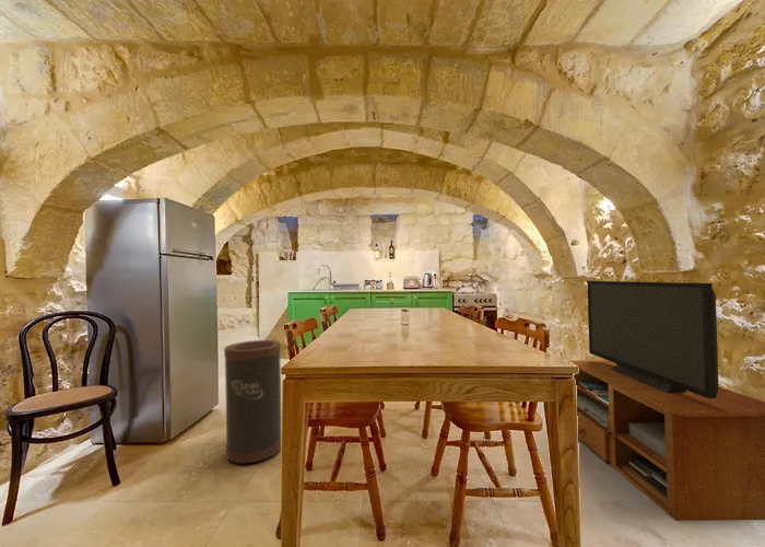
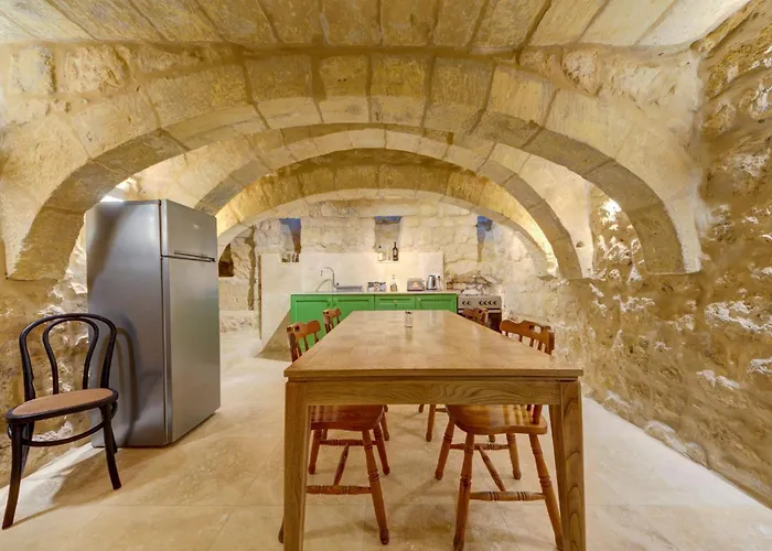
- tv stand [568,280,765,522]
- trash can [223,339,283,464]
